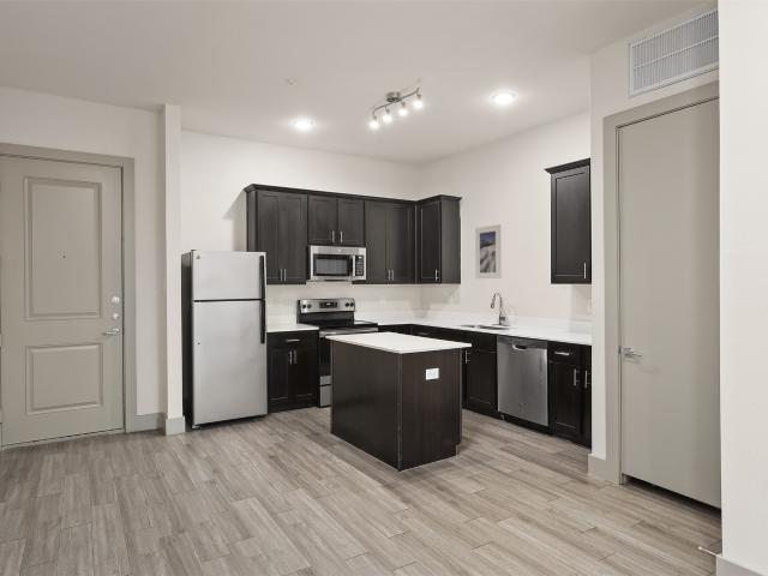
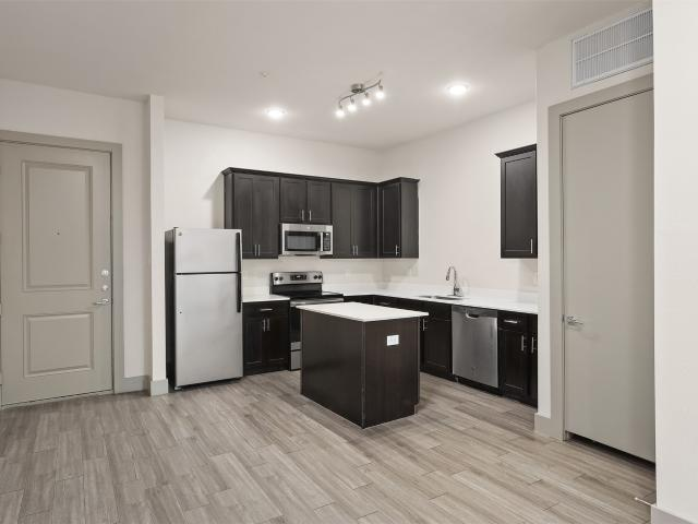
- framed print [474,223,503,280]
